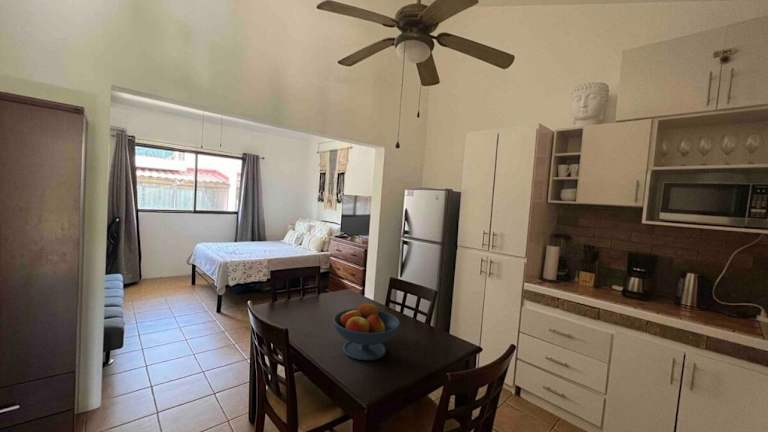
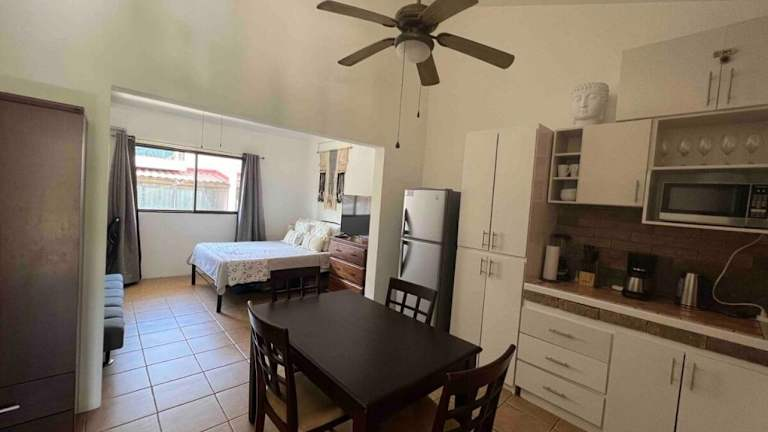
- fruit bowl [332,300,401,361]
